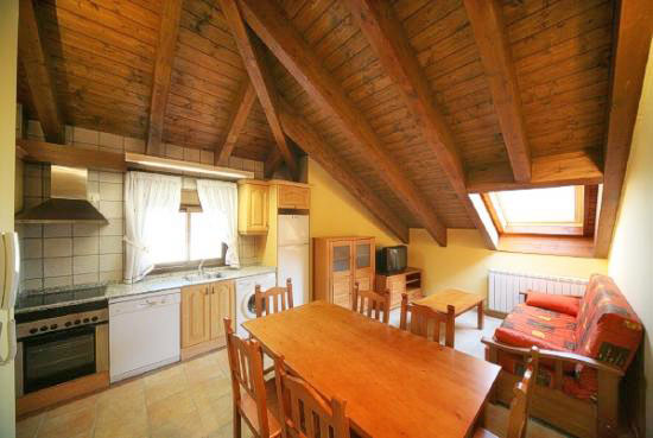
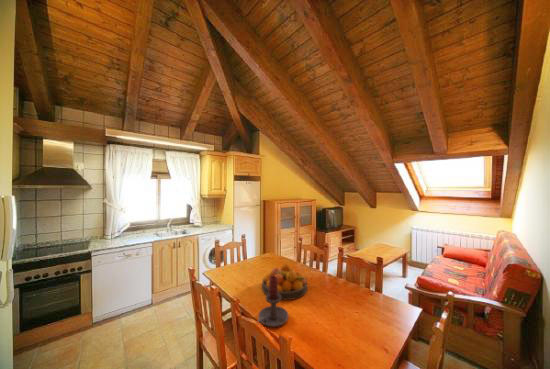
+ candle holder [256,276,289,328]
+ fruit bowl [261,262,309,301]
